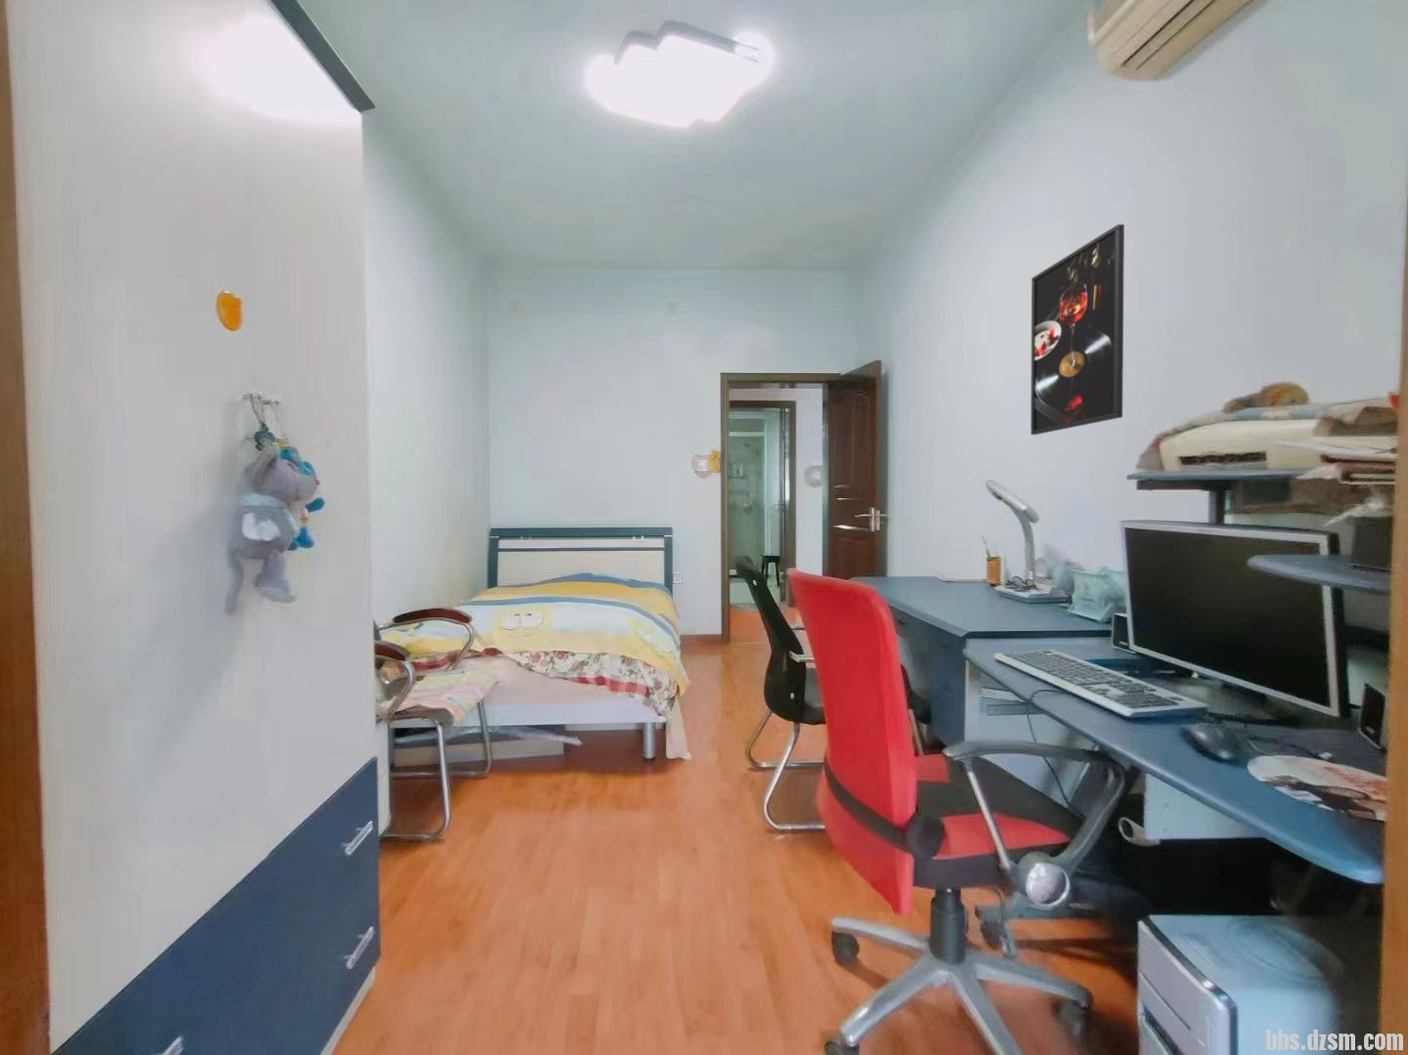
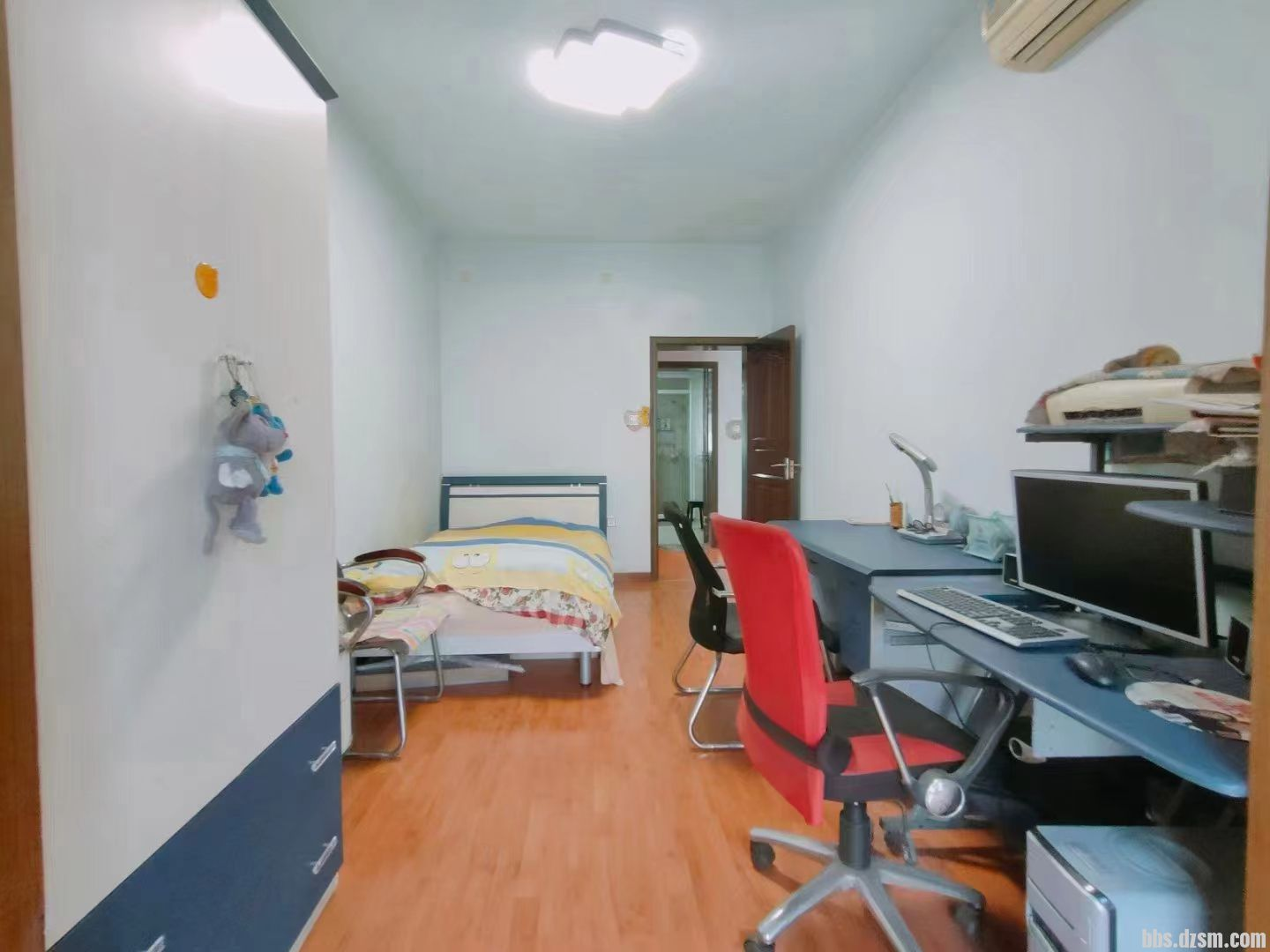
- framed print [1030,224,1125,436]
